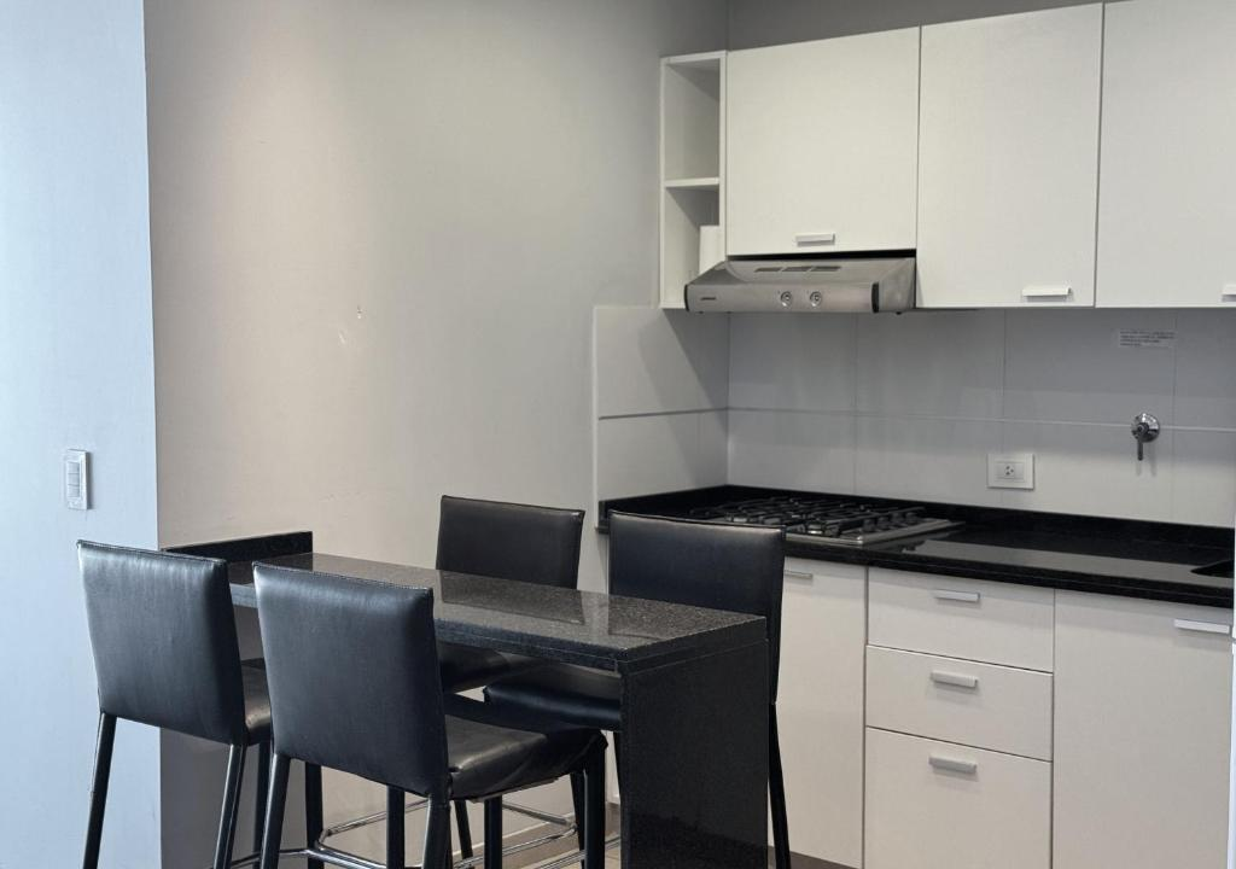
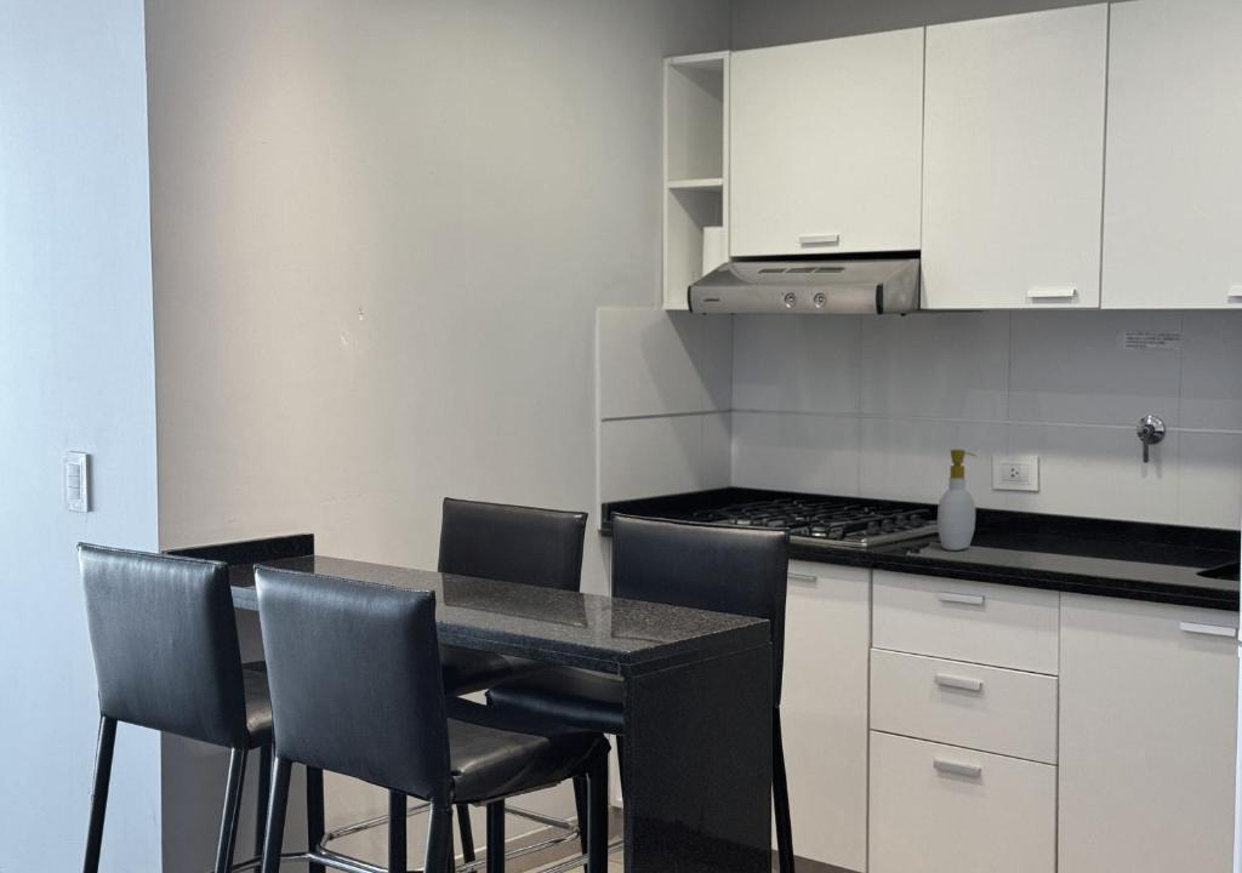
+ soap bottle [936,449,976,552]
